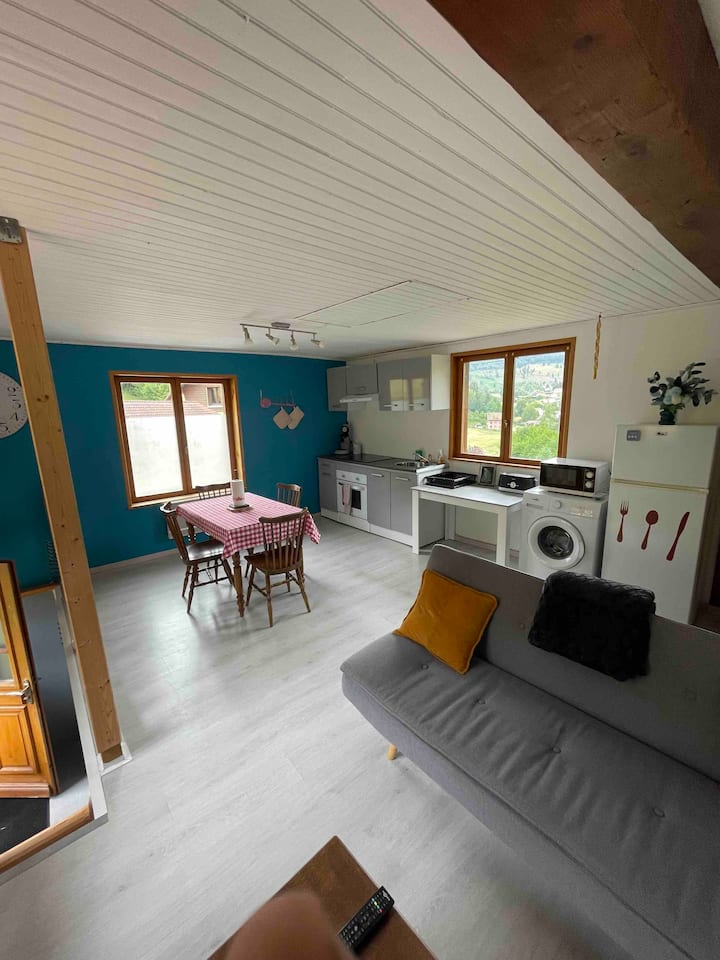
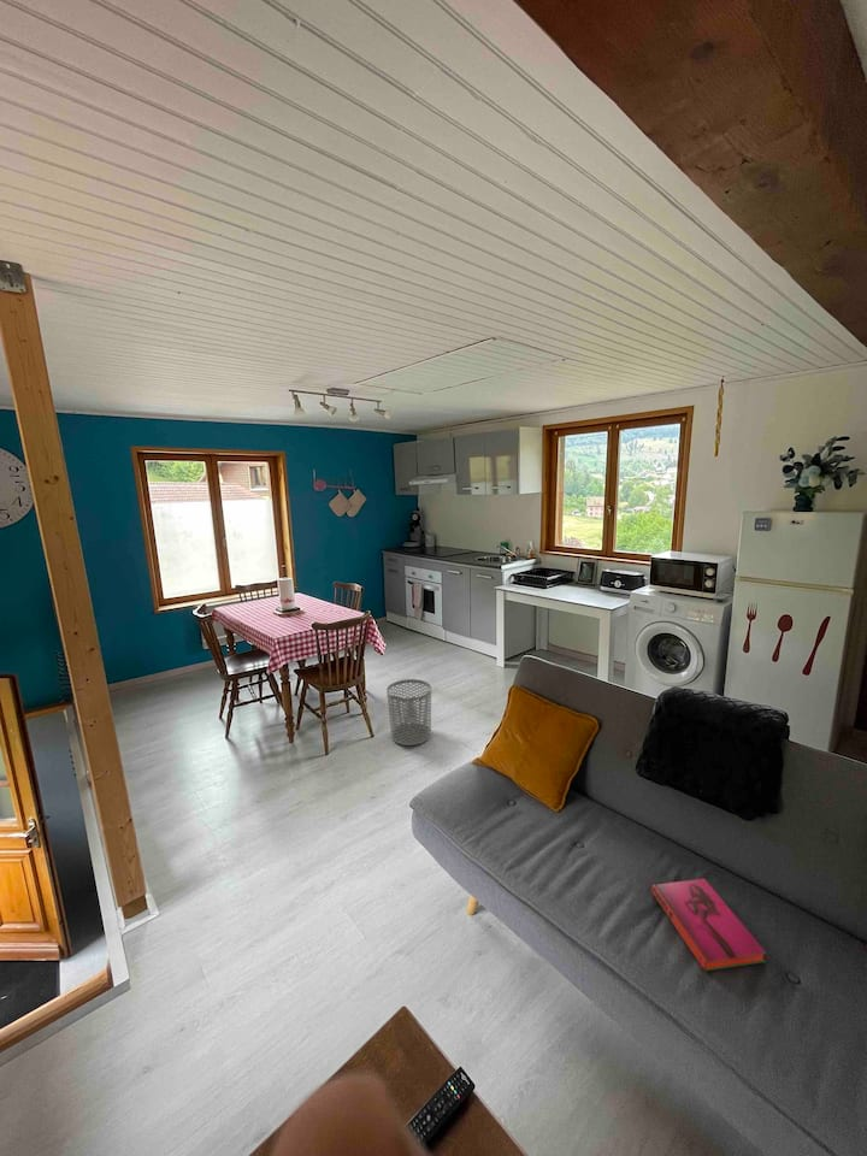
+ waste bin [385,678,432,747]
+ hardback book [650,878,767,973]
